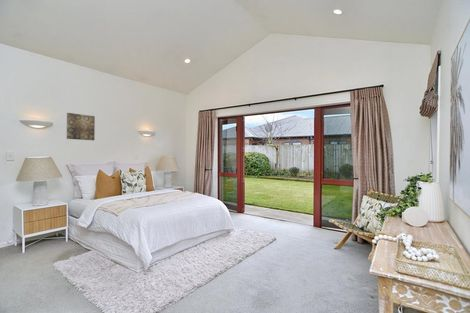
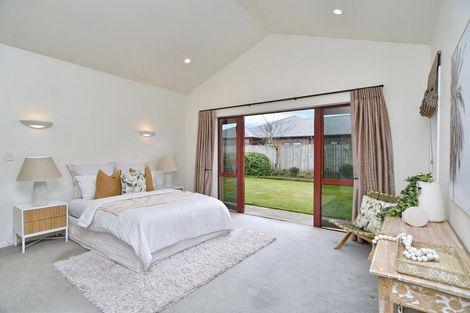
- wall art [66,112,96,141]
